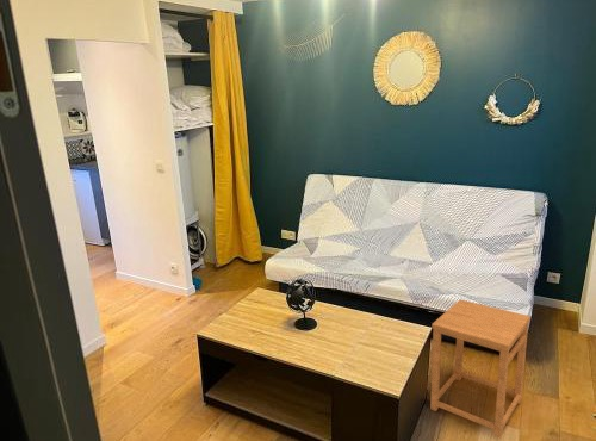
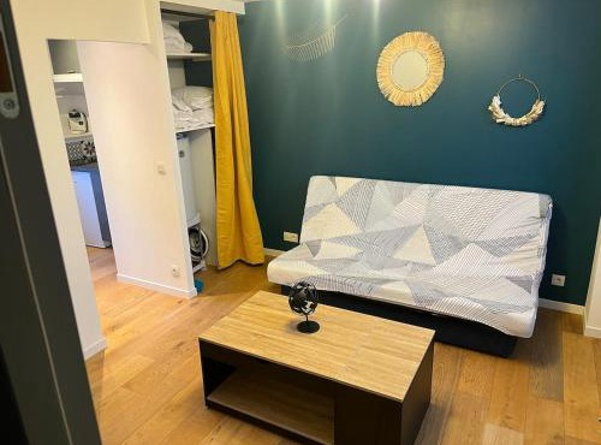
- side table [429,298,532,440]
